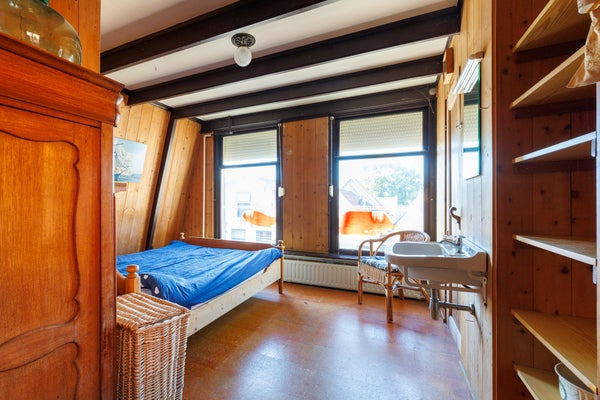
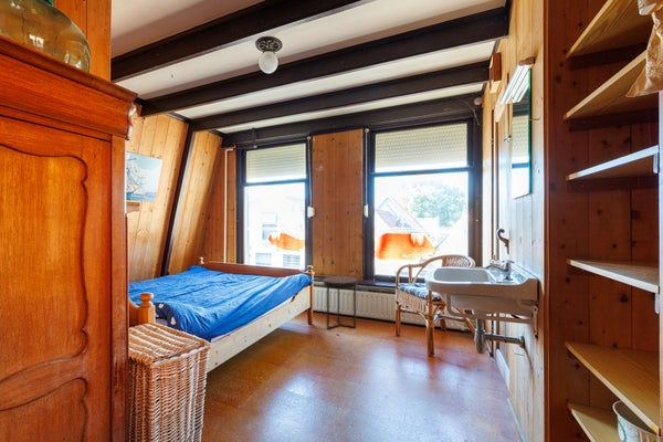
+ side table [323,275,358,330]
